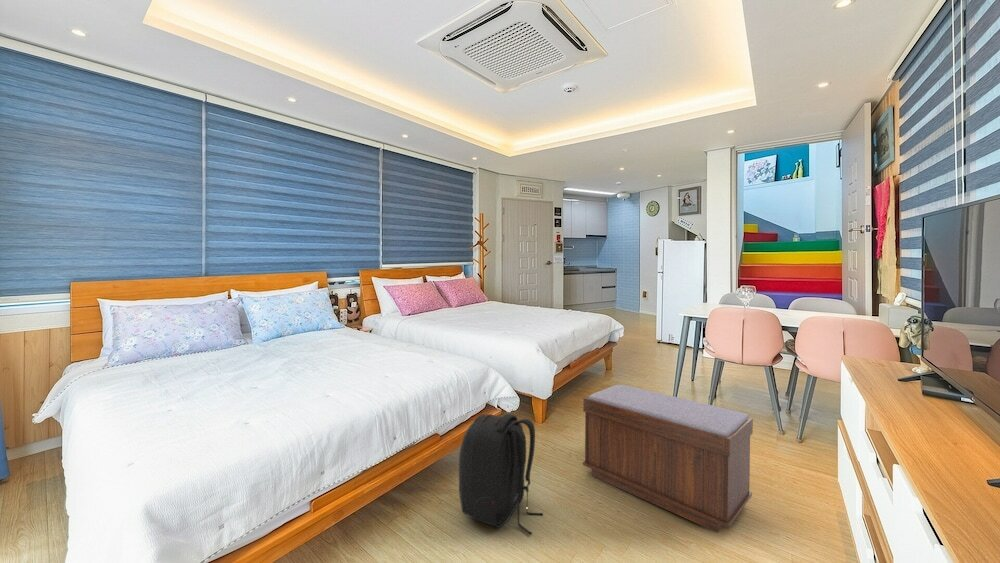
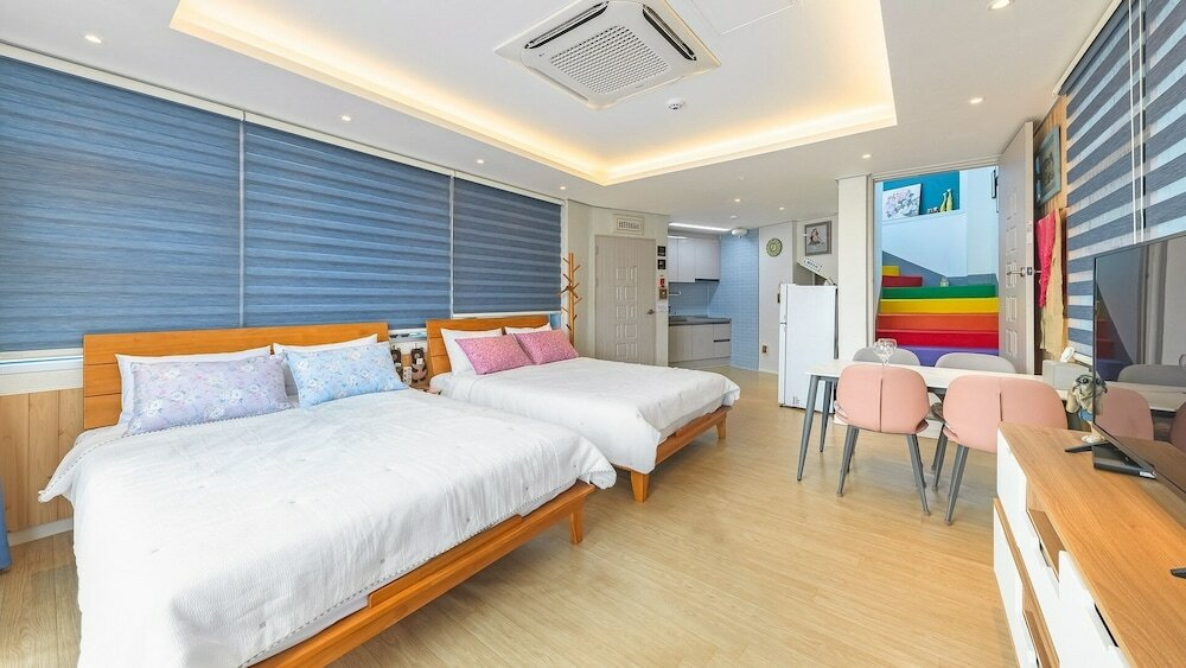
- backpack [458,413,544,536]
- bench [582,384,754,534]
